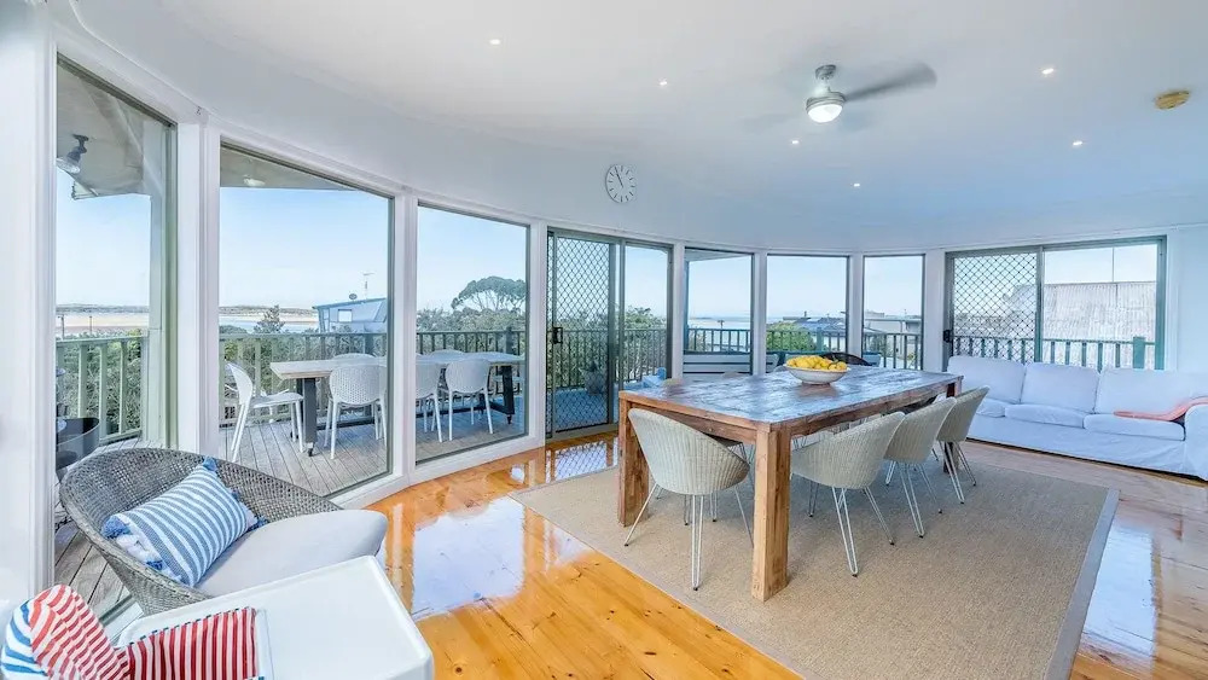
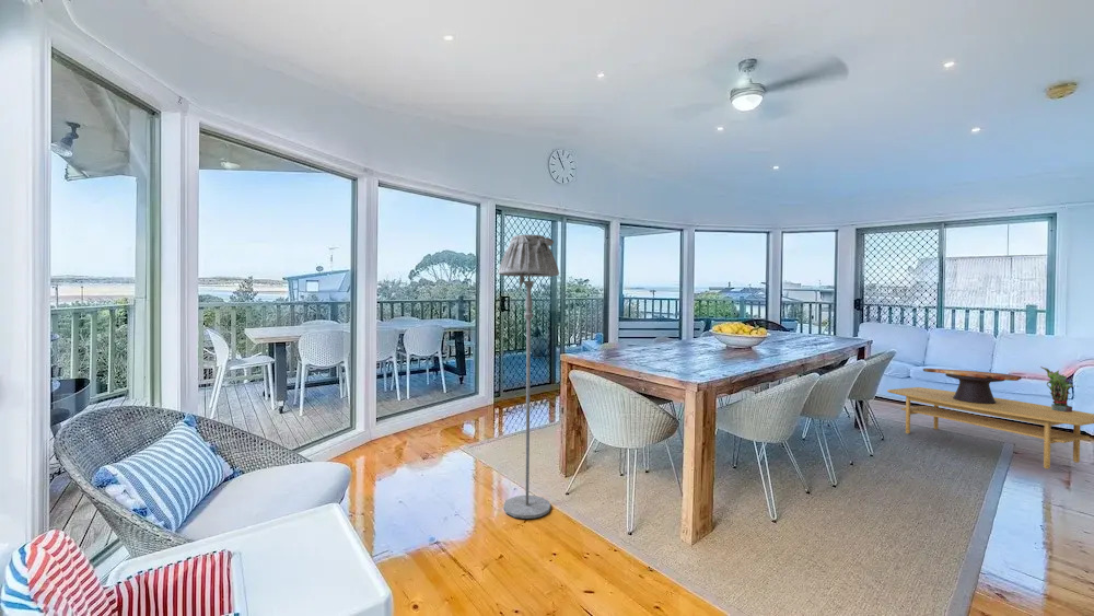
+ coffee table [886,386,1094,470]
+ potted plant [1039,365,1081,412]
+ floor lamp [497,234,560,520]
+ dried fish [922,368,1023,404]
